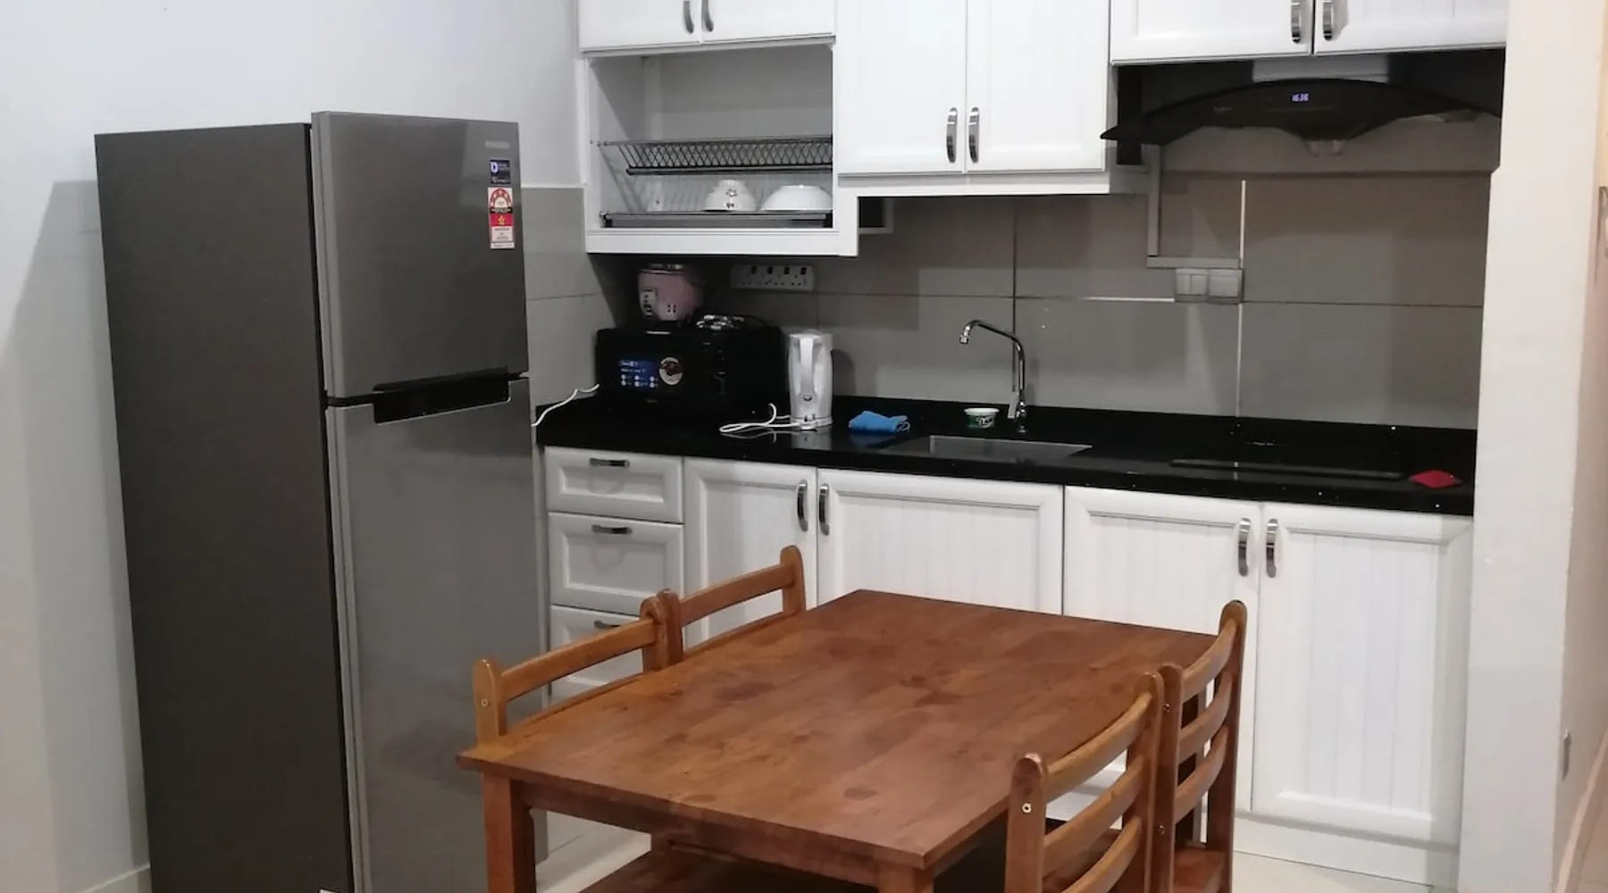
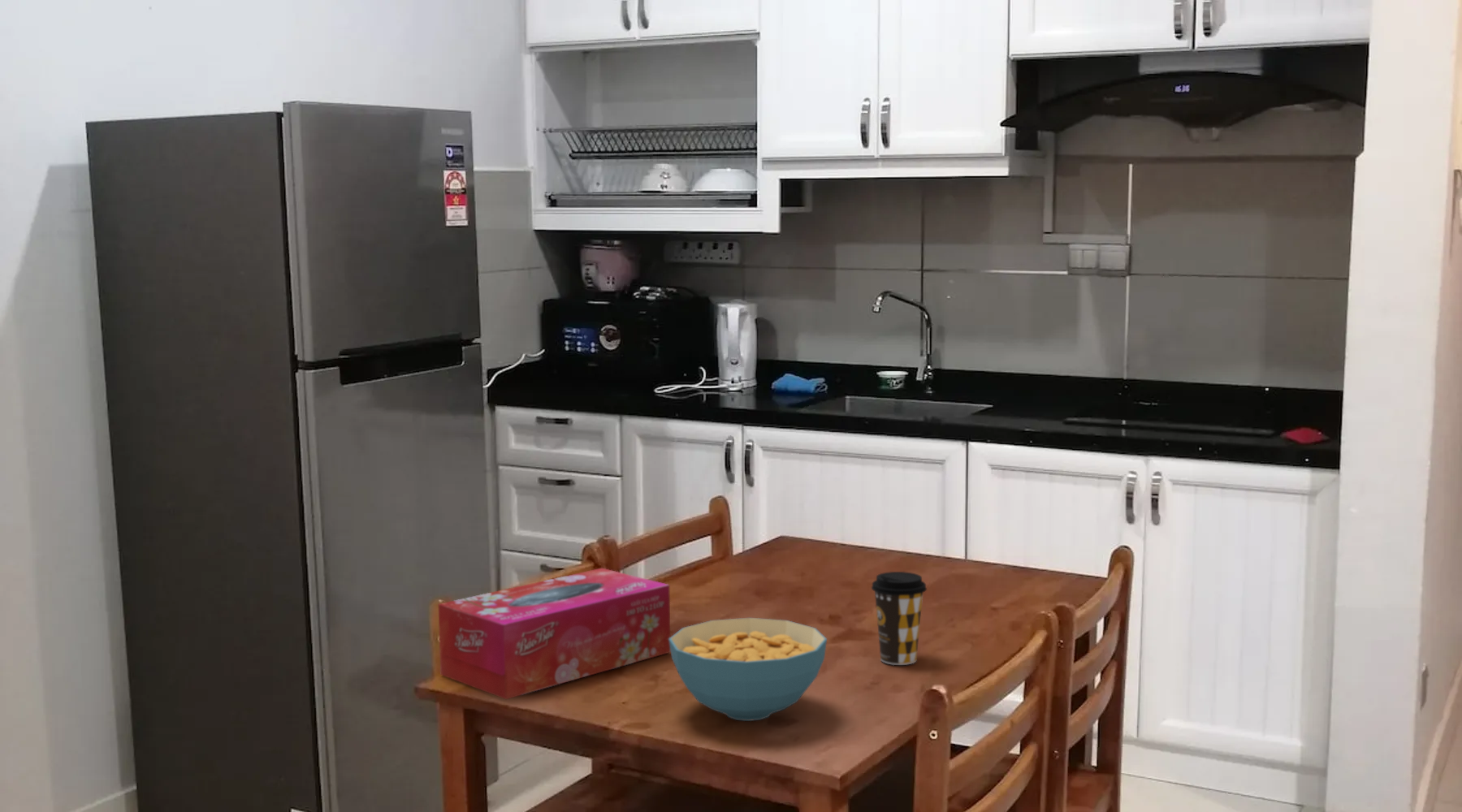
+ tissue box [438,568,671,700]
+ coffee cup [871,571,928,666]
+ cereal bowl [669,617,828,722]
